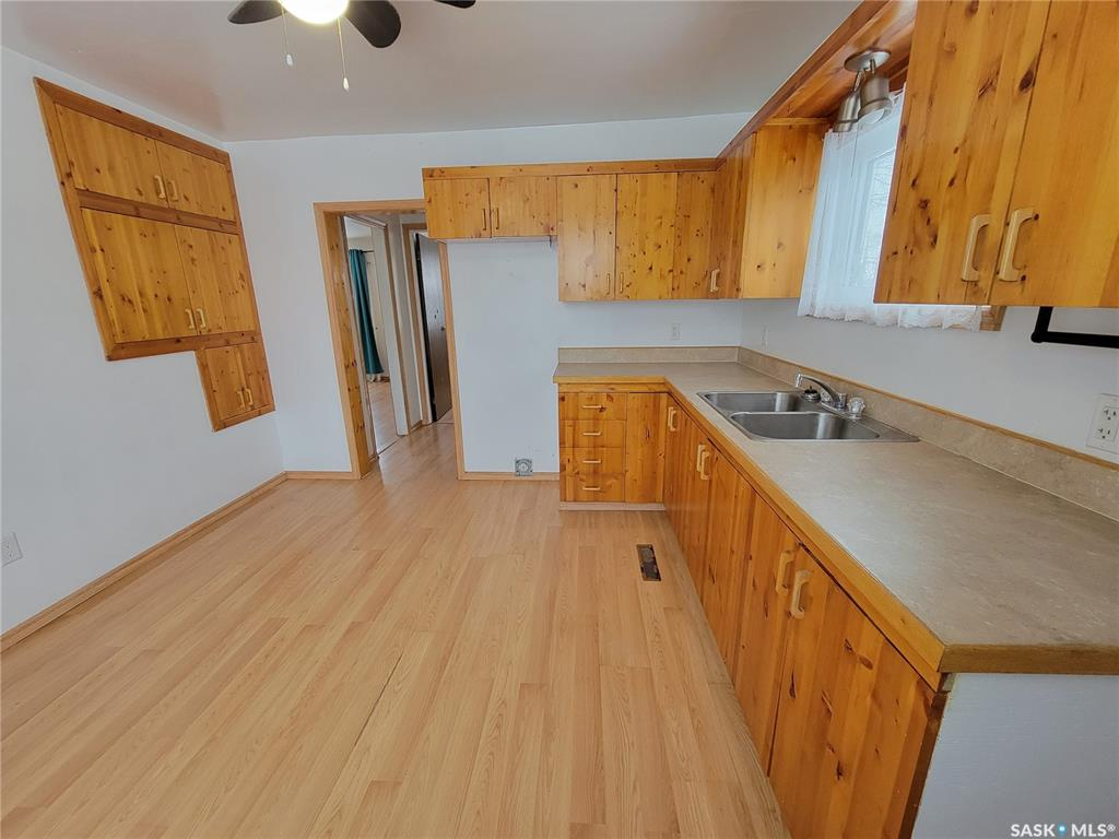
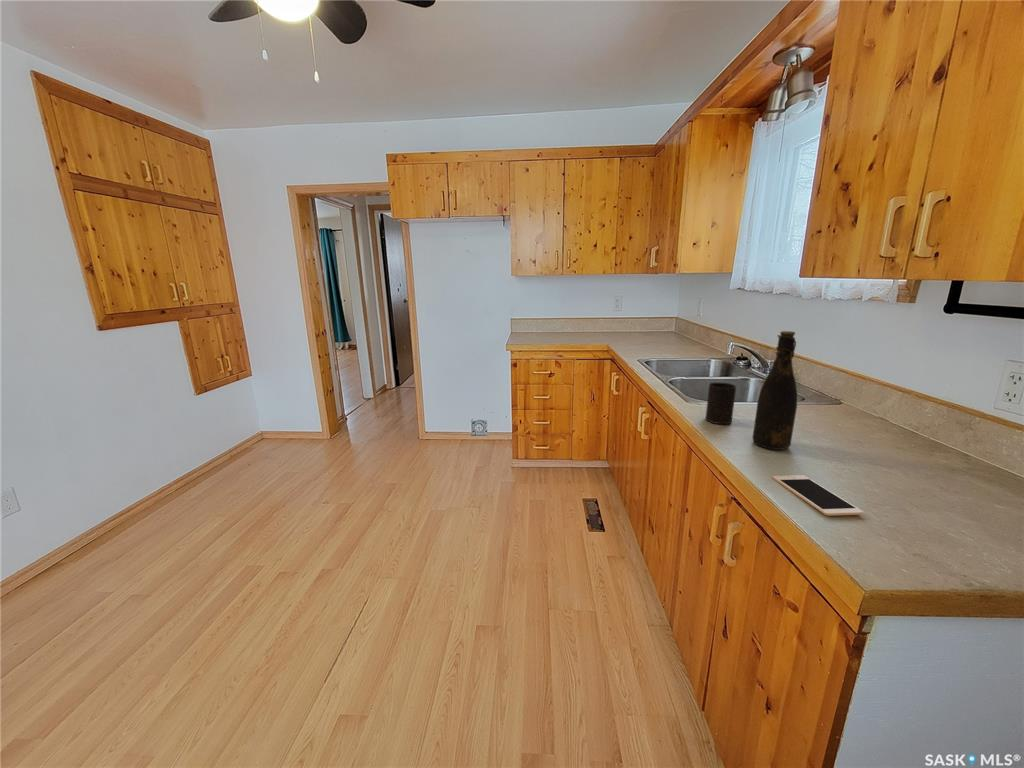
+ bottle [752,330,798,451]
+ cup [705,381,737,425]
+ cell phone [772,474,864,517]
